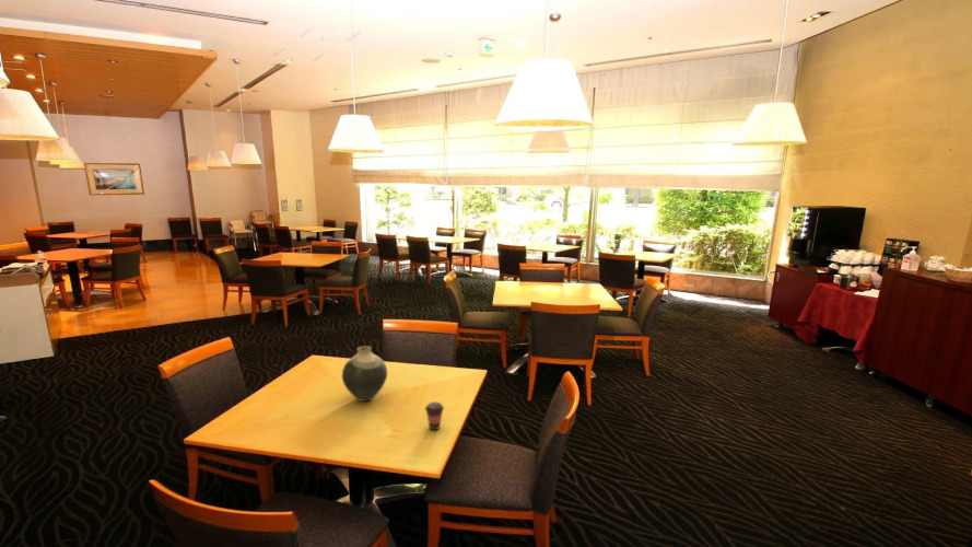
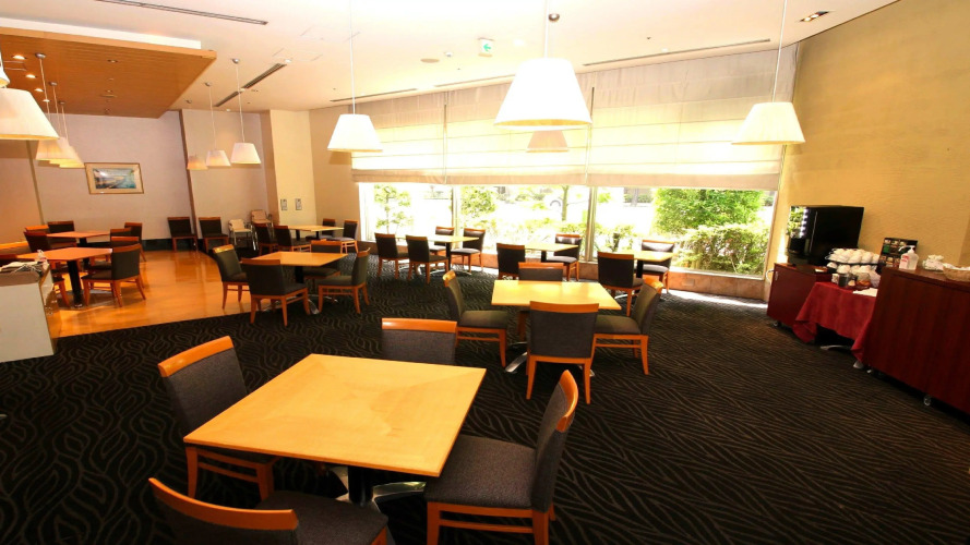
- coffee cup [424,400,445,431]
- vase [341,345,388,403]
